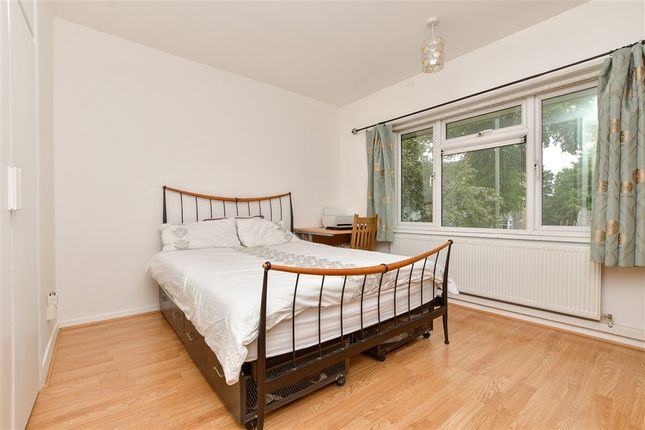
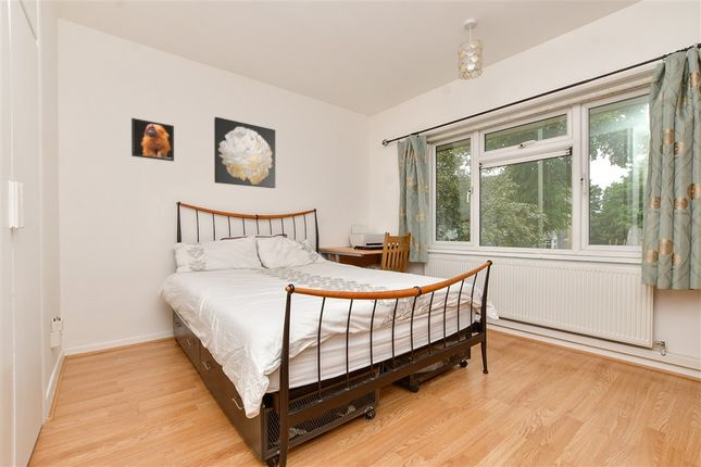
+ wall art [213,116,276,189]
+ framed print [130,117,175,162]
